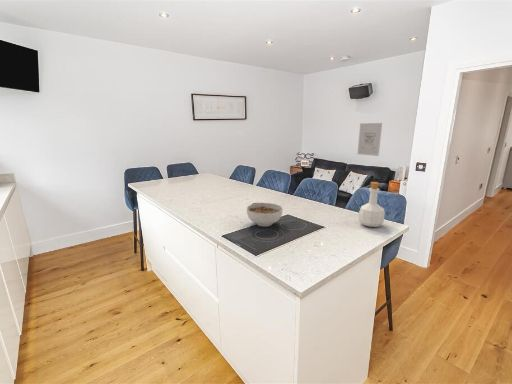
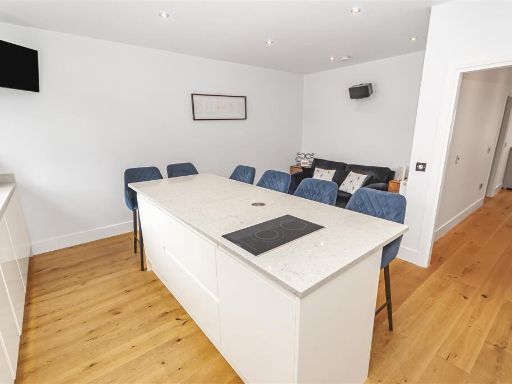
- wall art [357,122,383,157]
- bowl [246,202,284,228]
- bottle [357,181,386,228]
